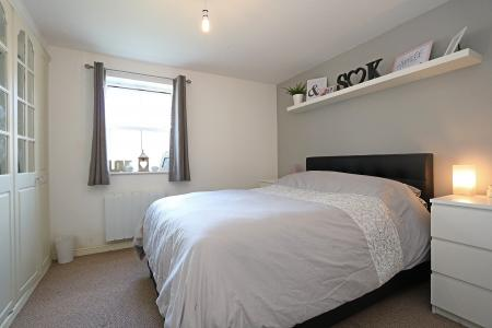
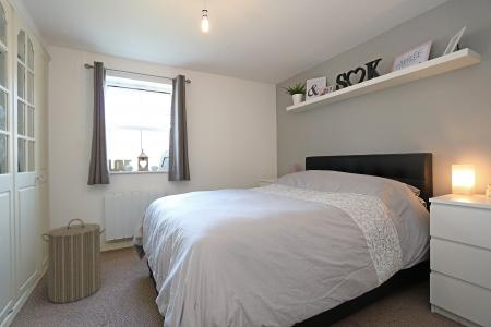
+ laundry hamper [40,218,107,304]
